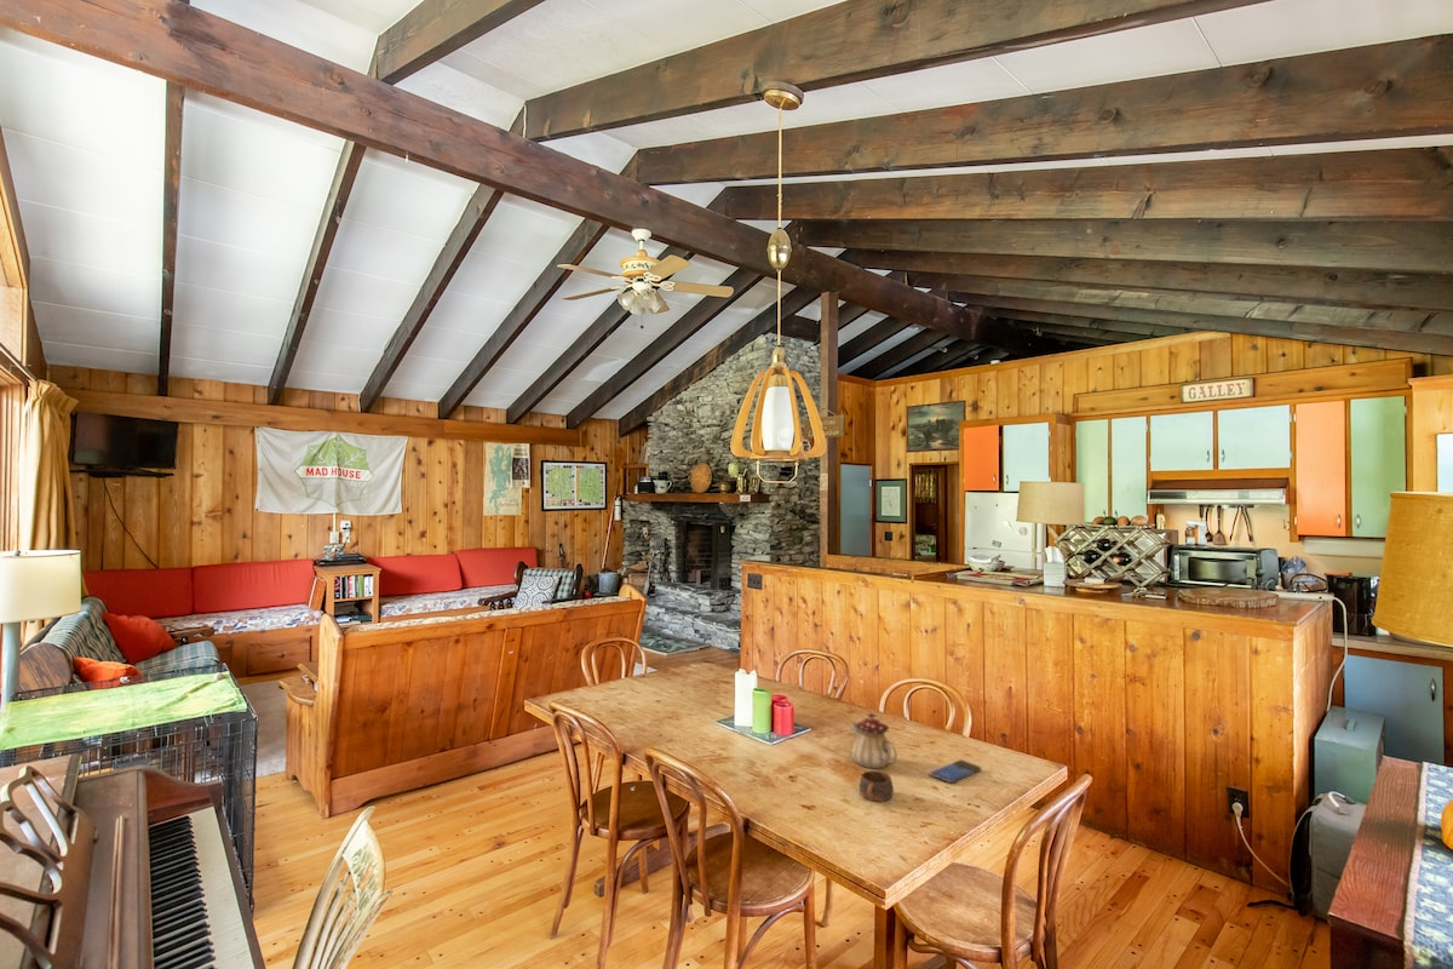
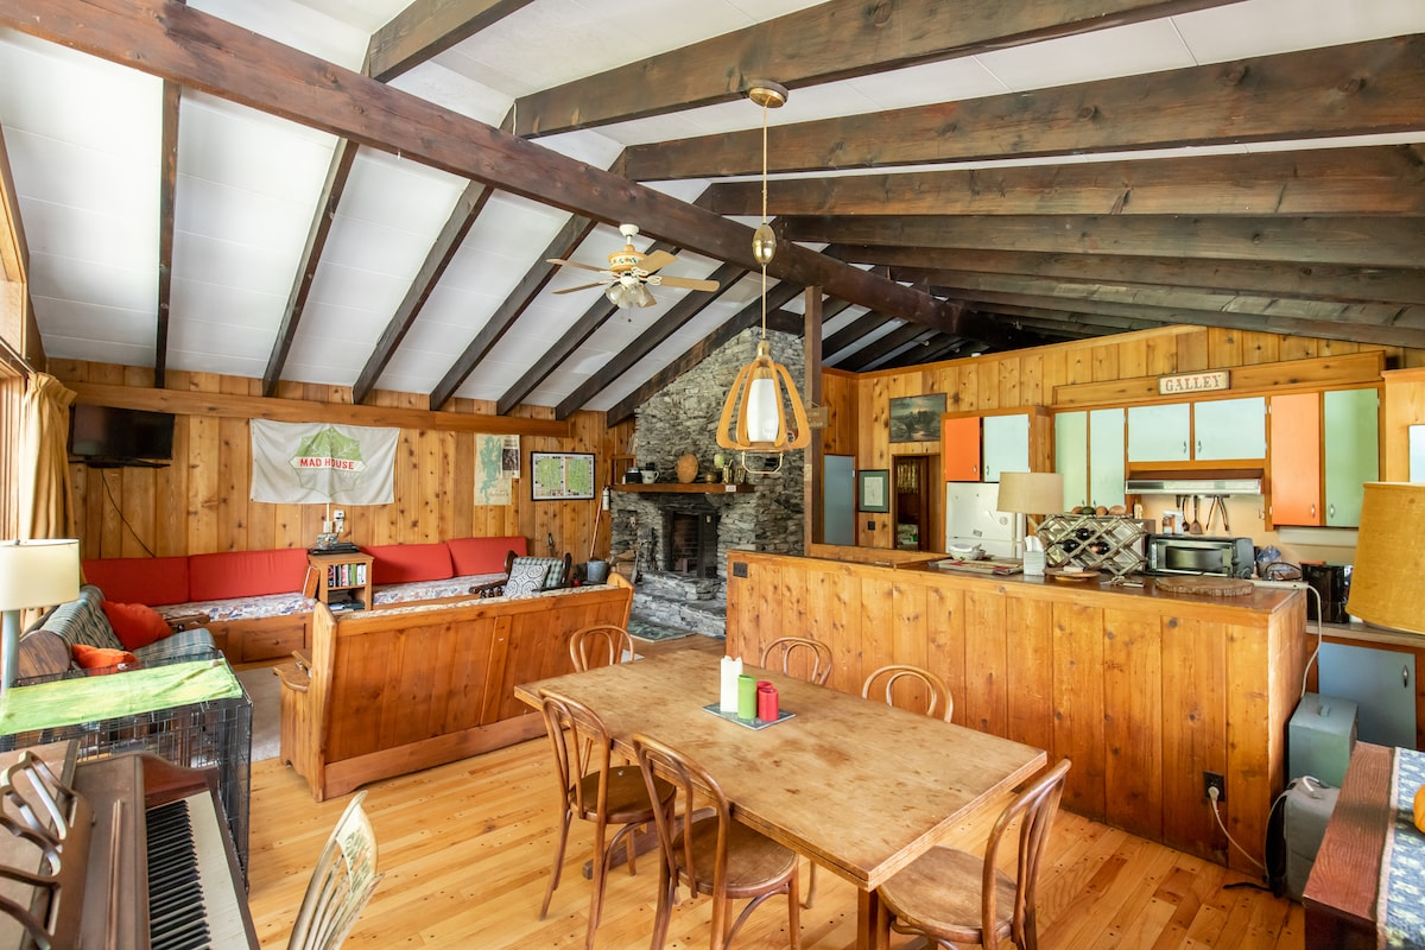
- smartphone [929,758,982,784]
- teapot [848,712,898,769]
- cup [858,769,895,803]
